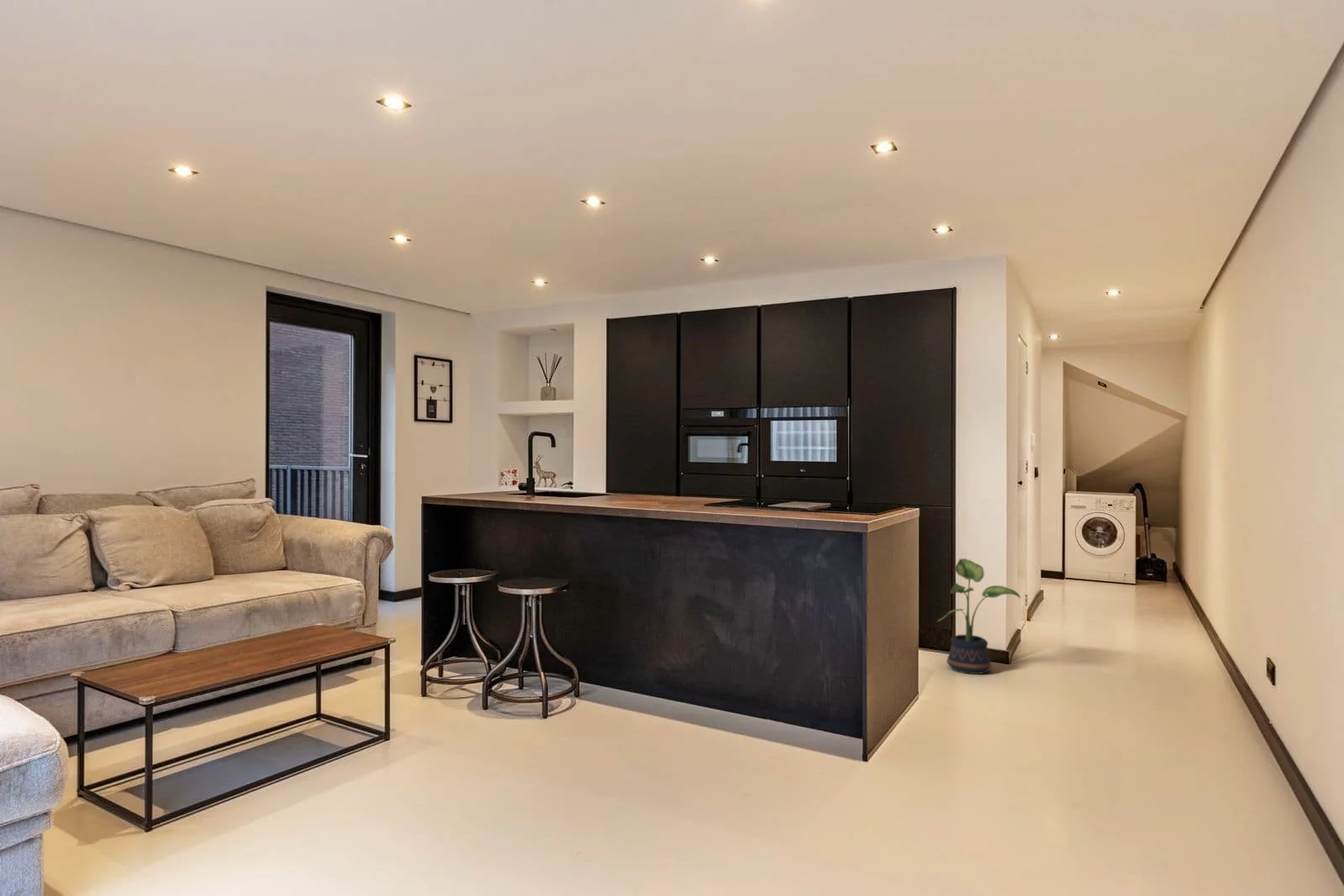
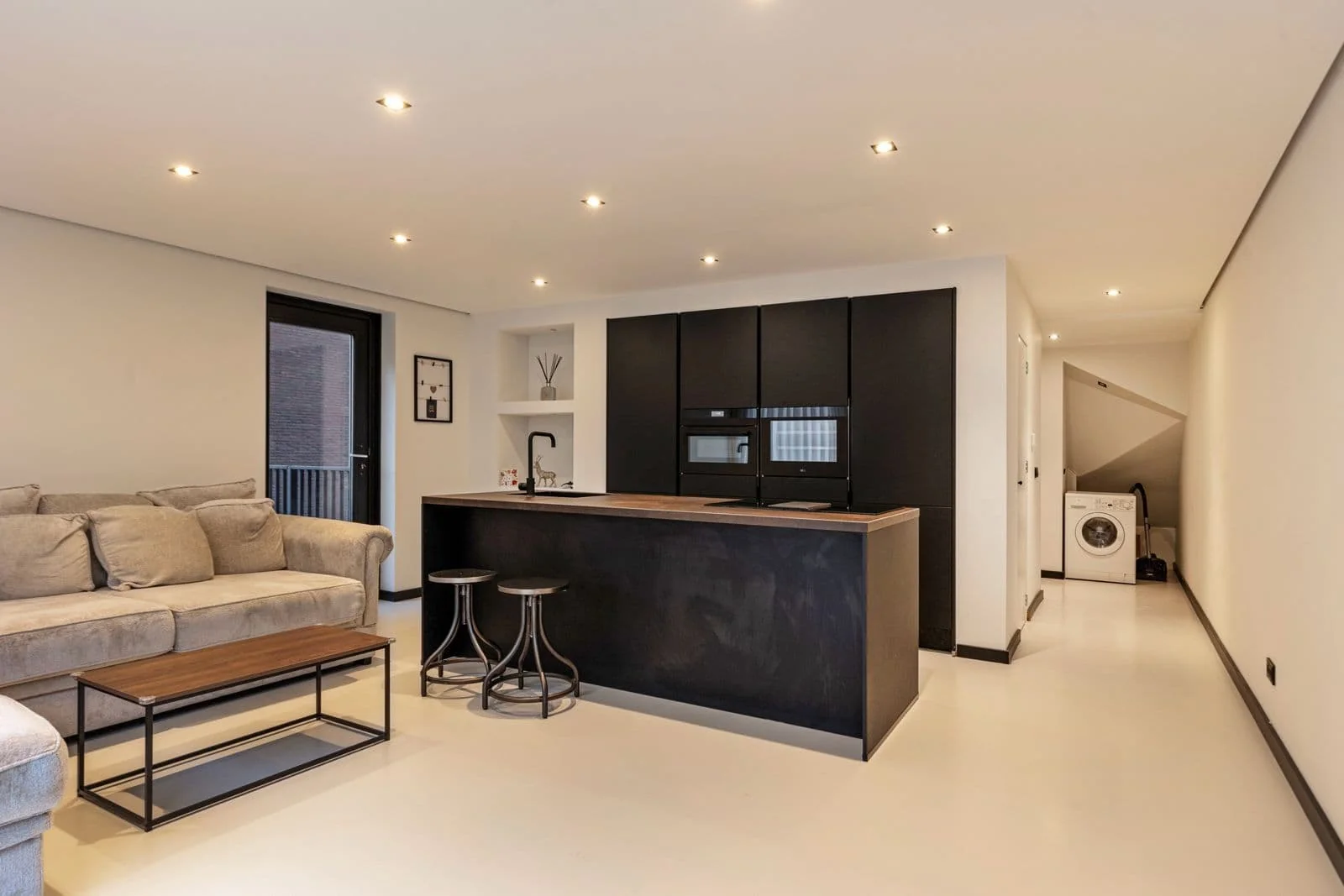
- potted plant [936,558,1021,675]
